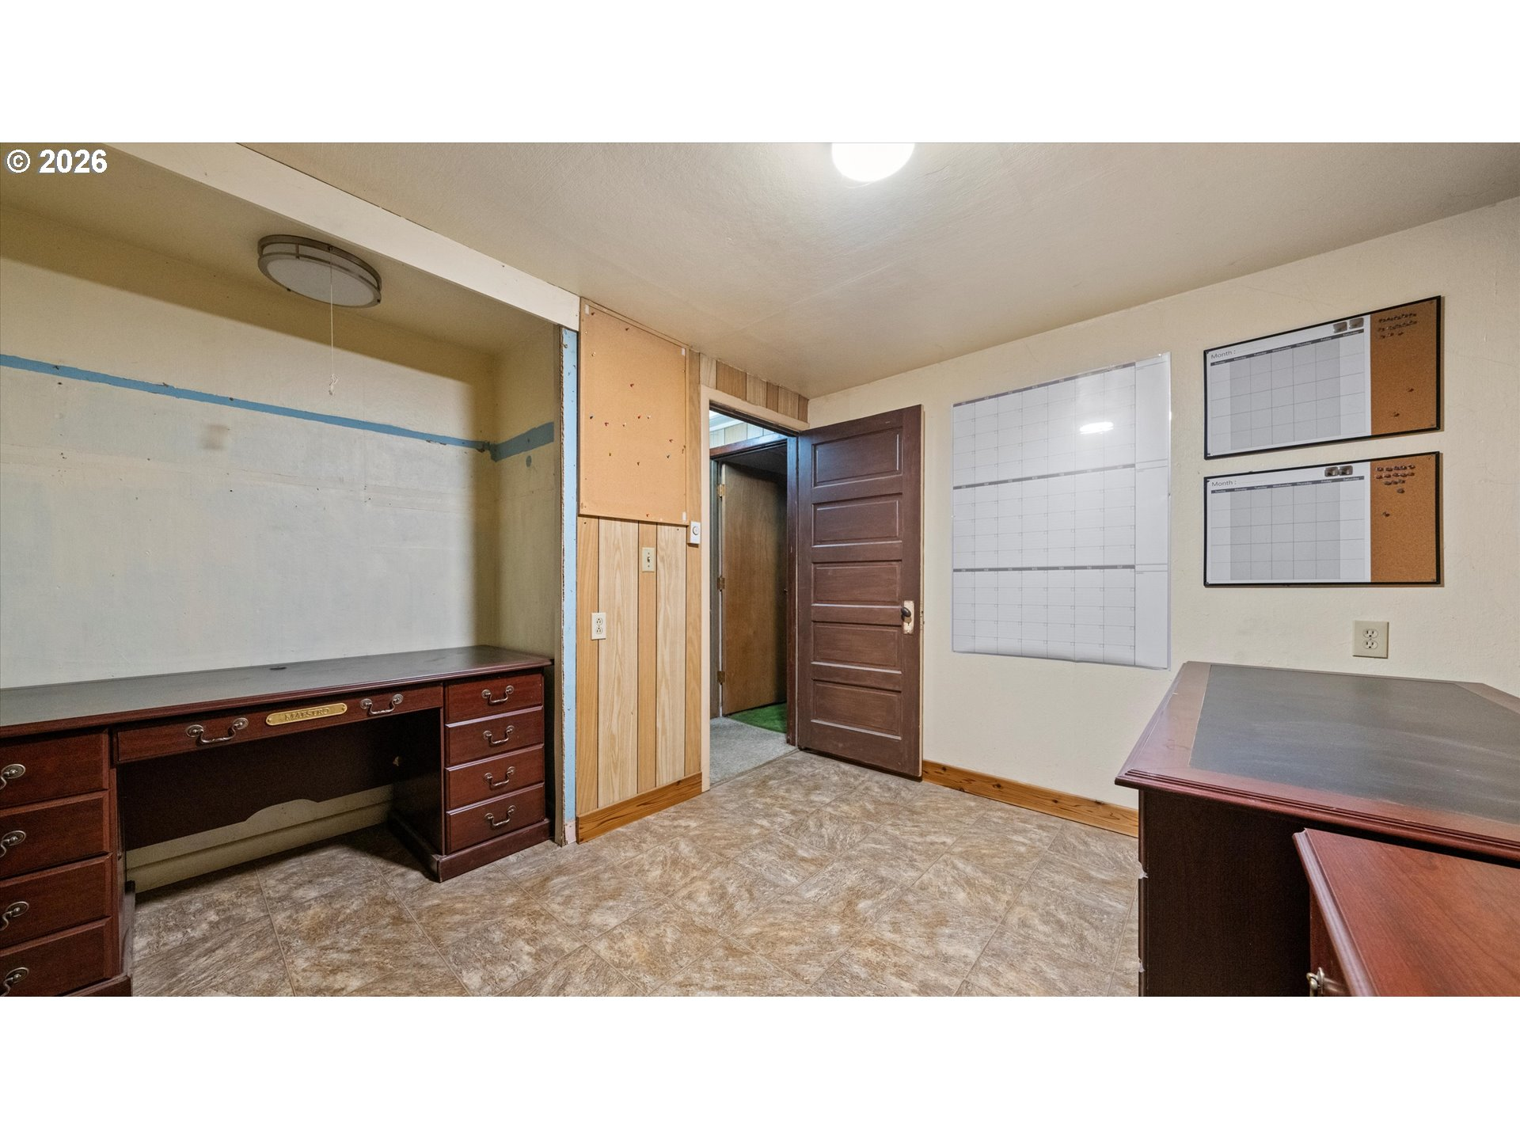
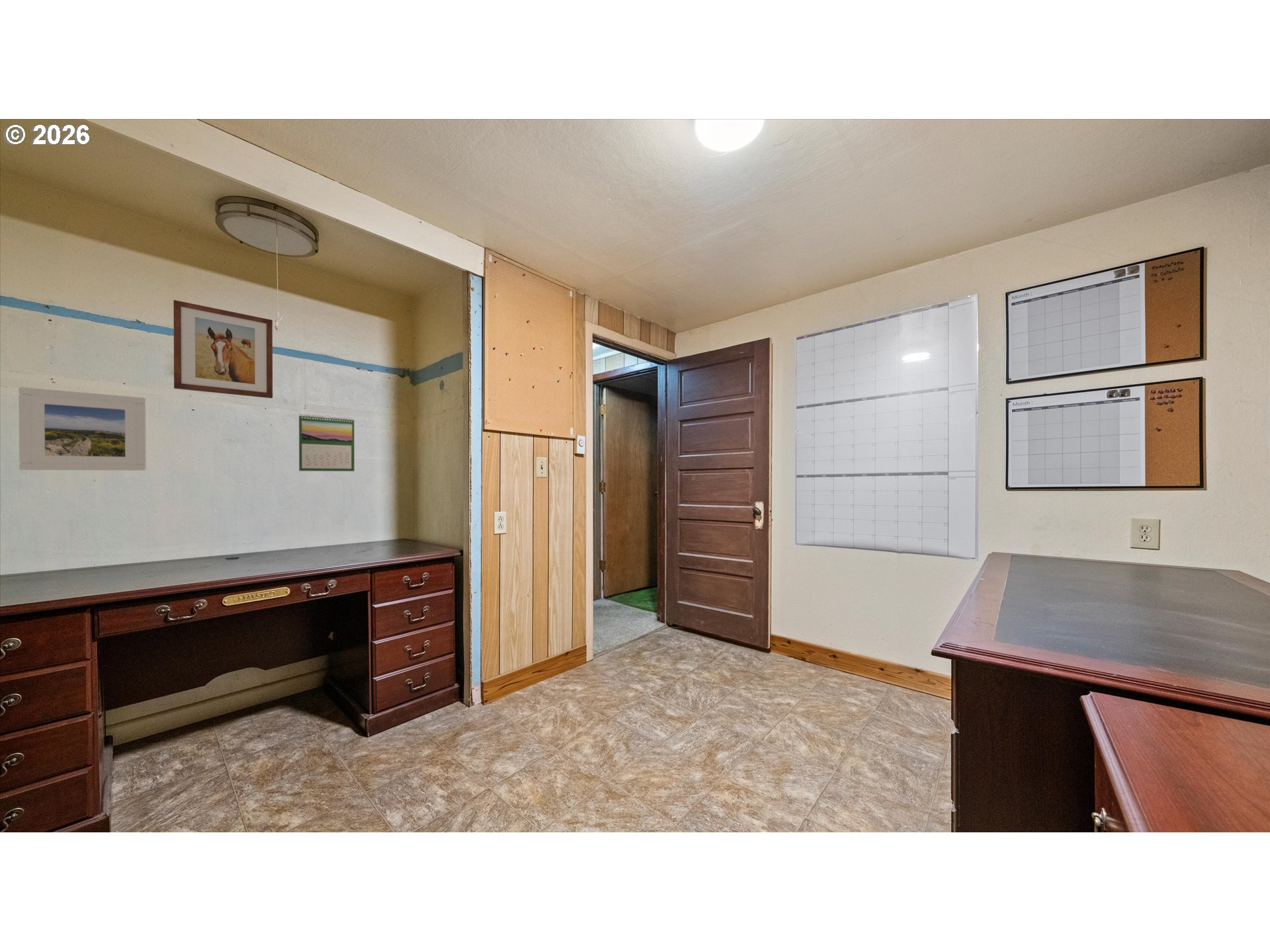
+ wall art [173,299,273,399]
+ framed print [18,387,147,471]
+ calendar [298,414,355,472]
